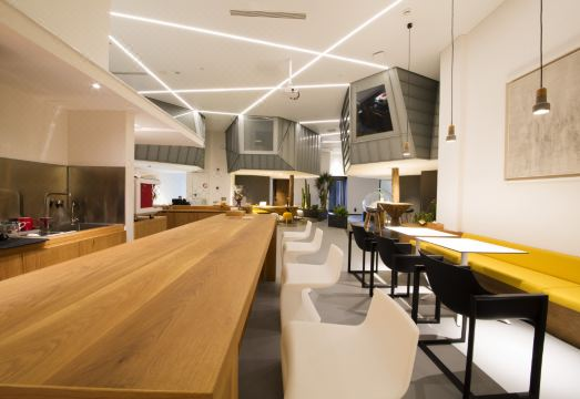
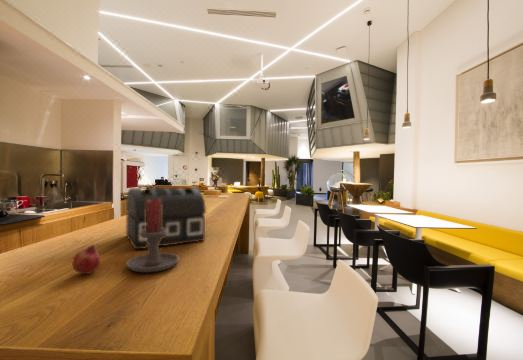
+ treasure chest [125,187,207,250]
+ fruit [71,244,101,275]
+ candle holder [125,198,180,273]
